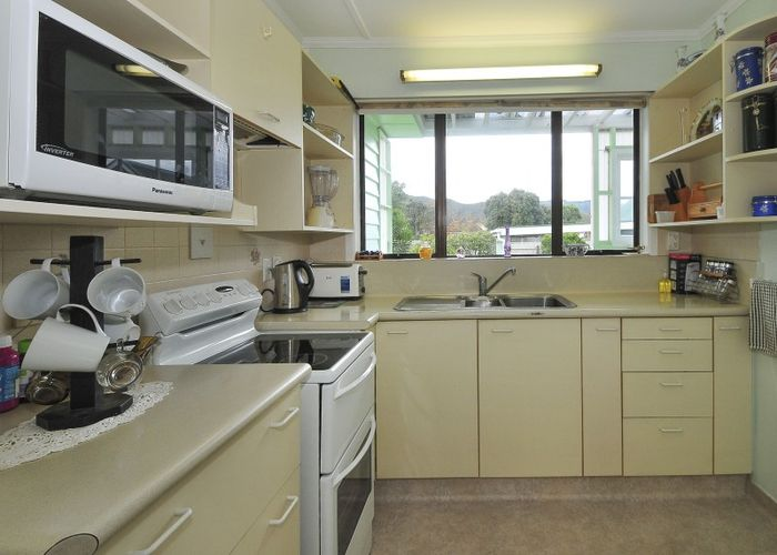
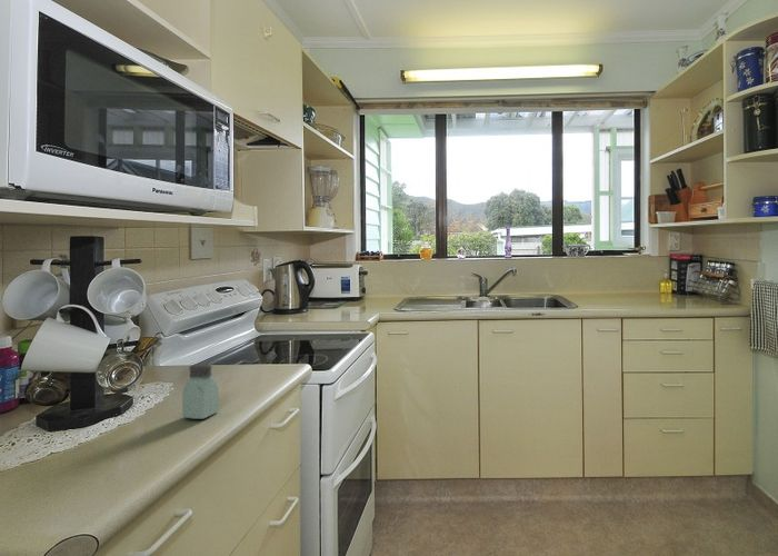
+ saltshaker [181,363,219,420]
